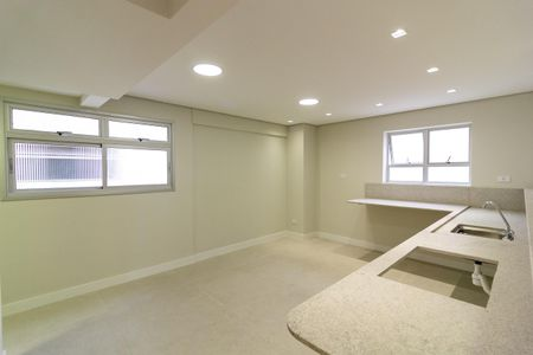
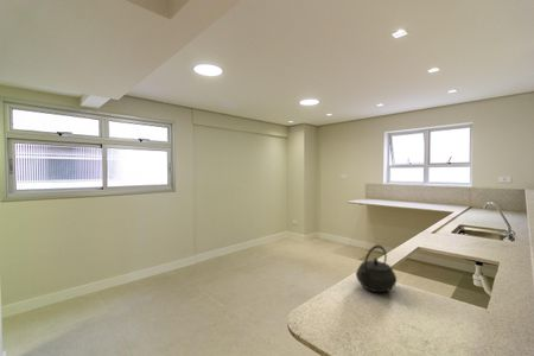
+ kettle [355,244,398,293]
